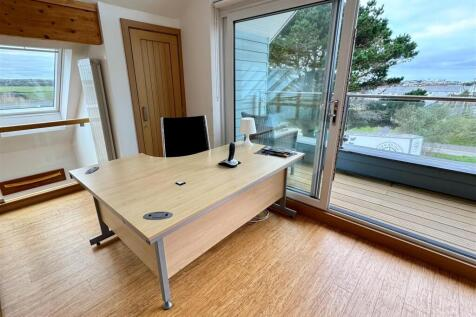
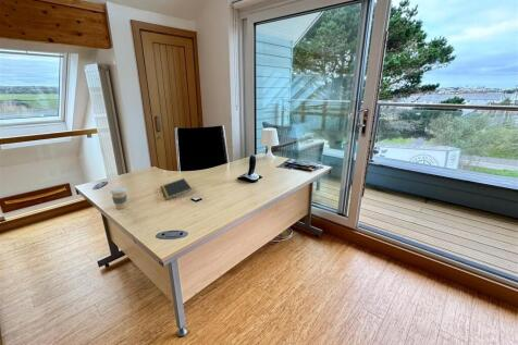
+ coffee cup [109,186,128,210]
+ notepad [159,177,193,200]
